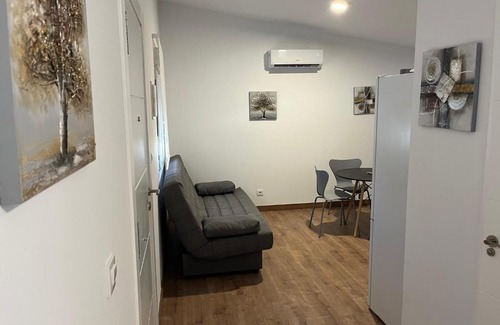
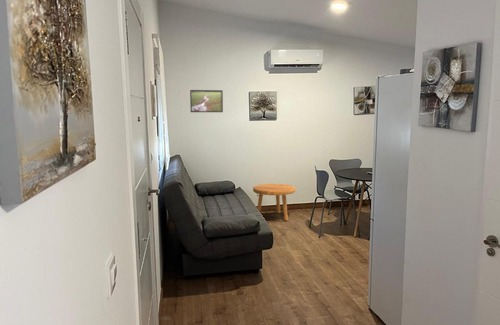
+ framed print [189,89,224,113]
+ footstool [252,183,296,222]
